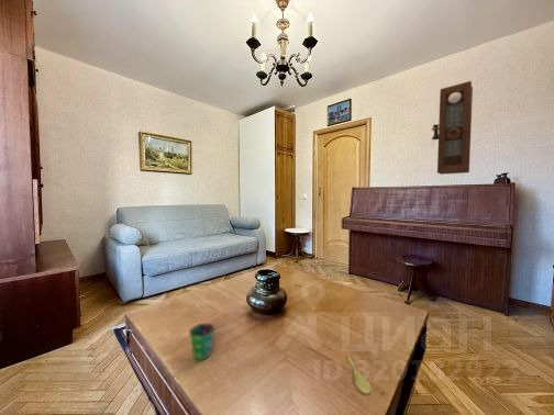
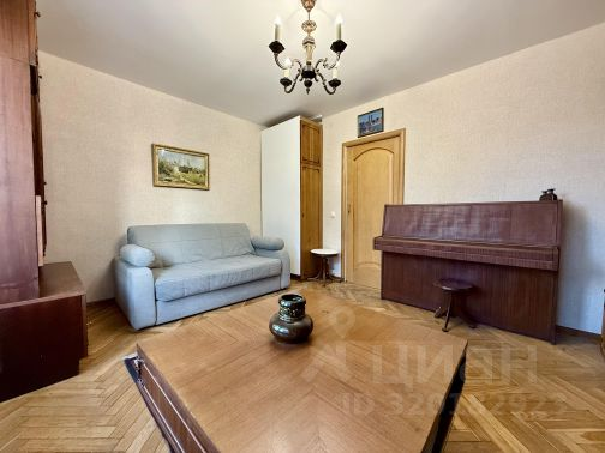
- pendulum clock [431,80,474,176]
- cup [188,322,215,361]
- spoon [346,356,373,394]
